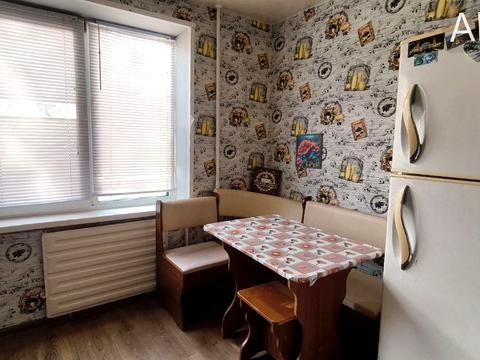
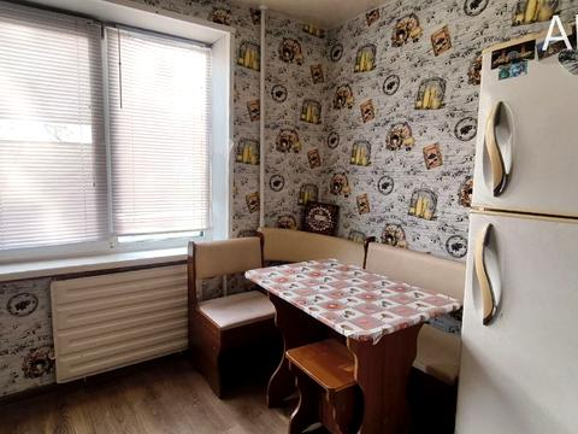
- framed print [294,132,324,170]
